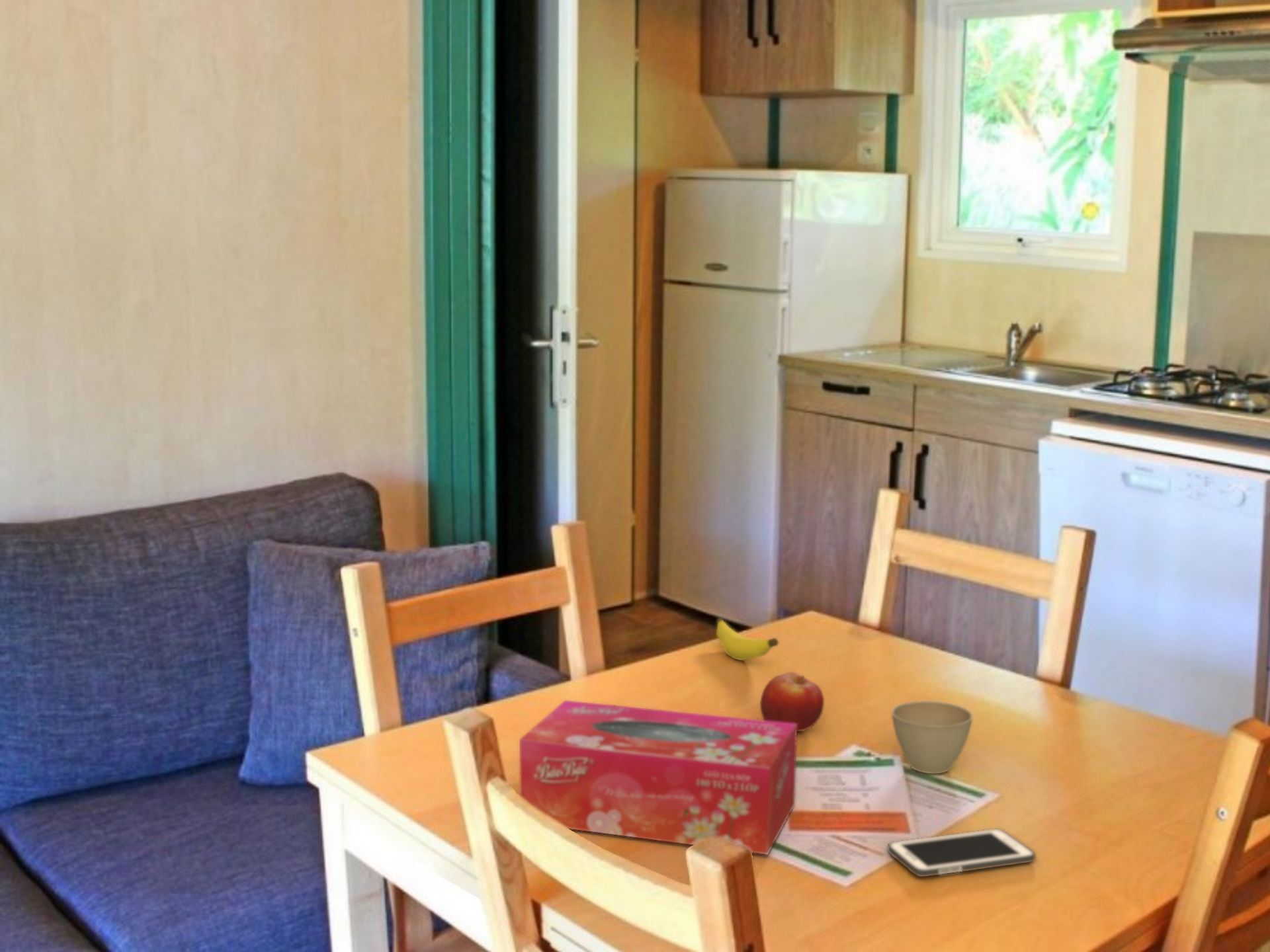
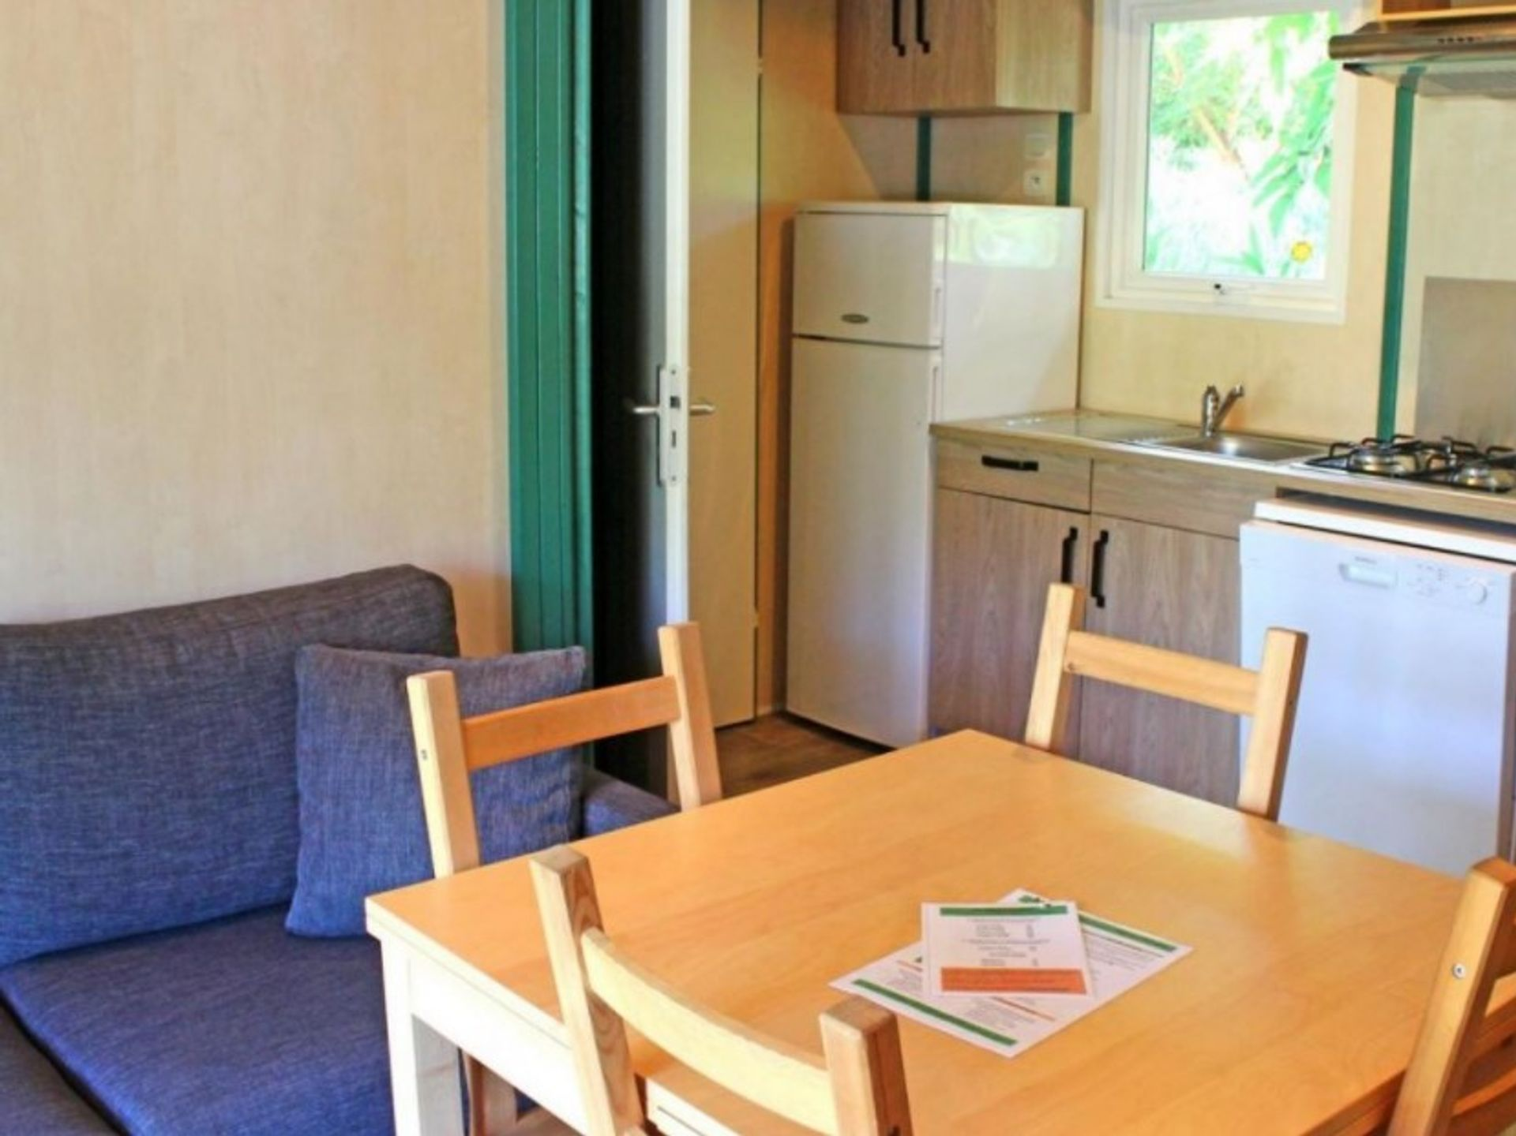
- tissue box [519,699,798,855]
- fruit [759,672,825,732]
- cell phone [887,828,1037,877]
- flower pot [891,700,973,774]
- banana [715,617,779,661]
